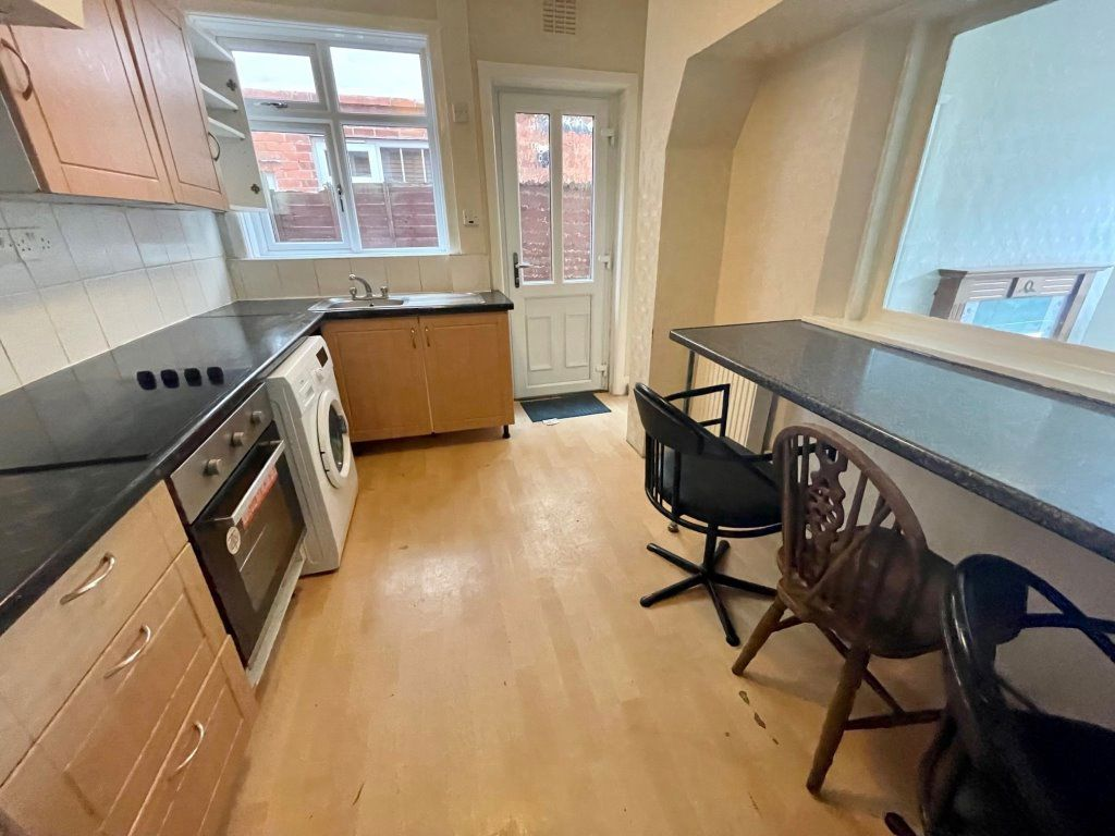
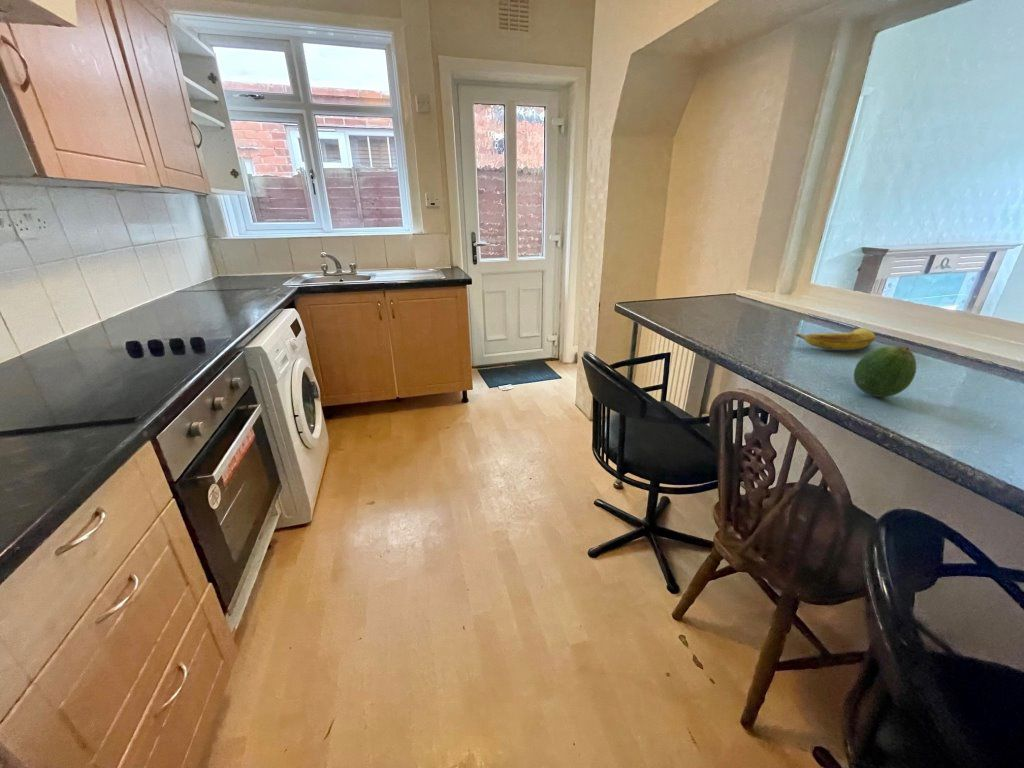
+ fruit [853,345,917,398]
+ banana [795,327,877,351]
